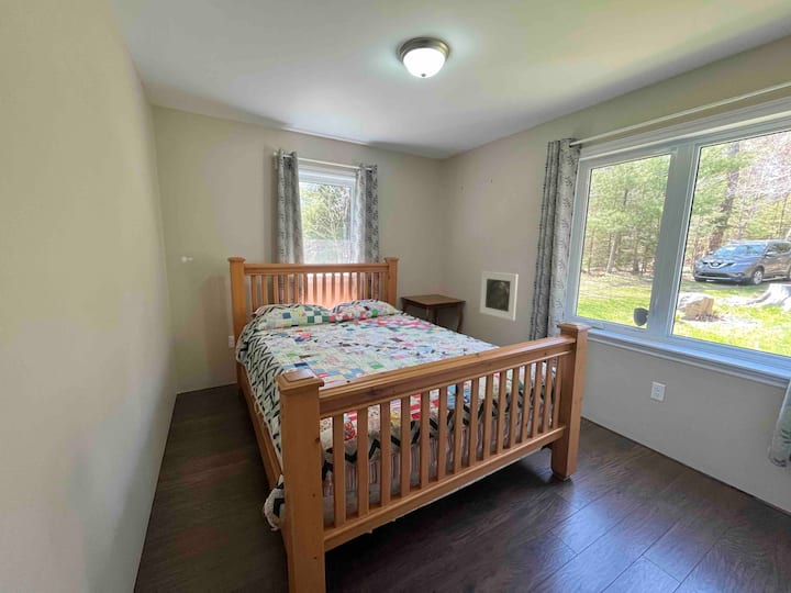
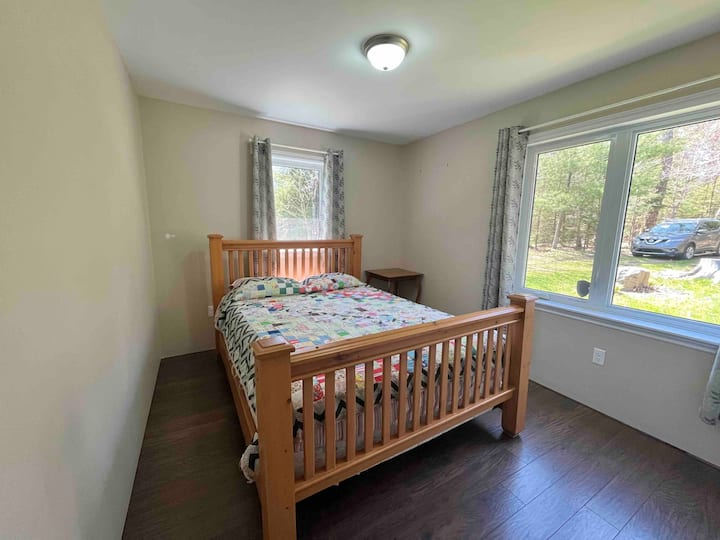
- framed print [479,270,520,322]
